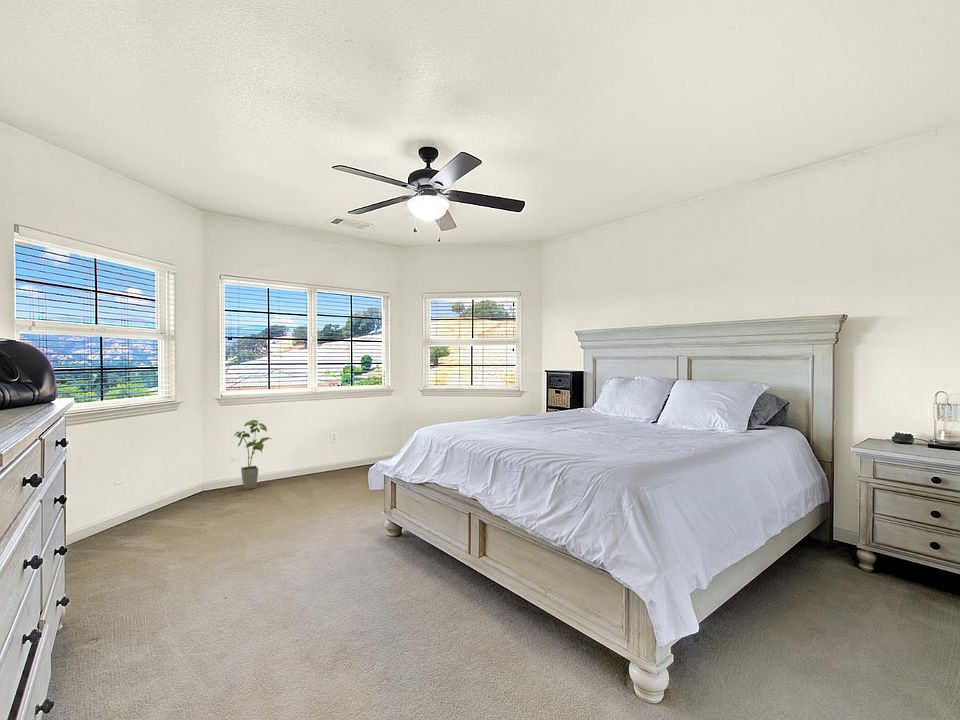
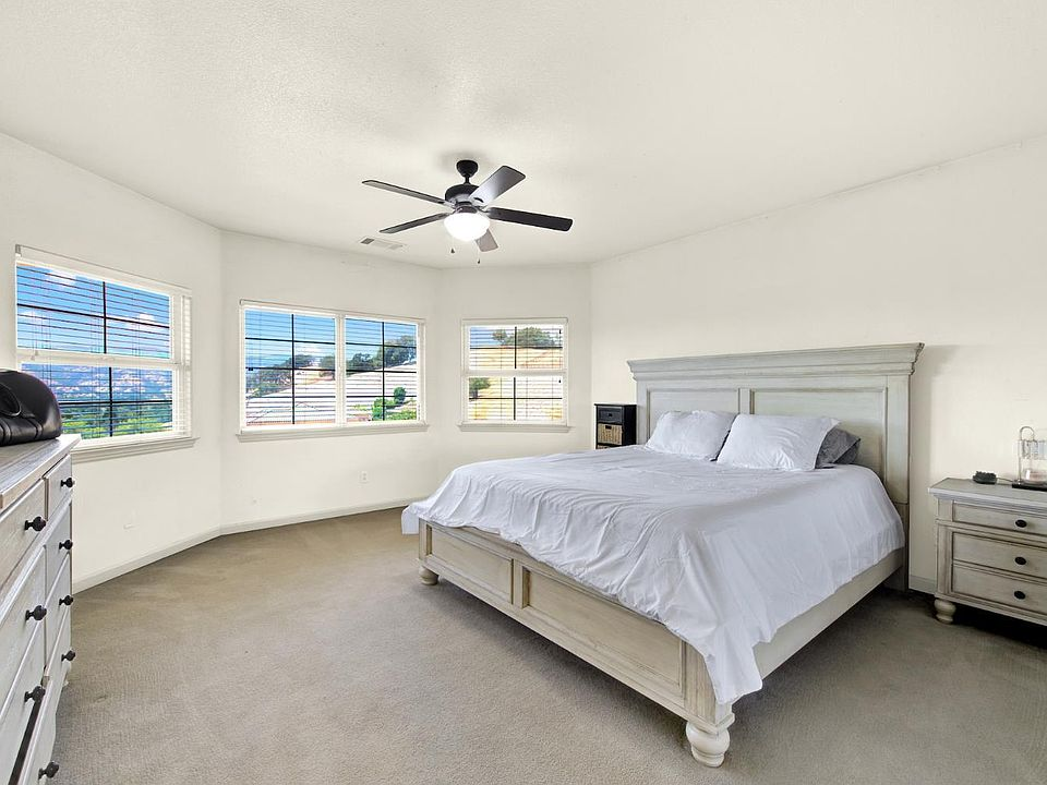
- house plant [232,419,273,490]
